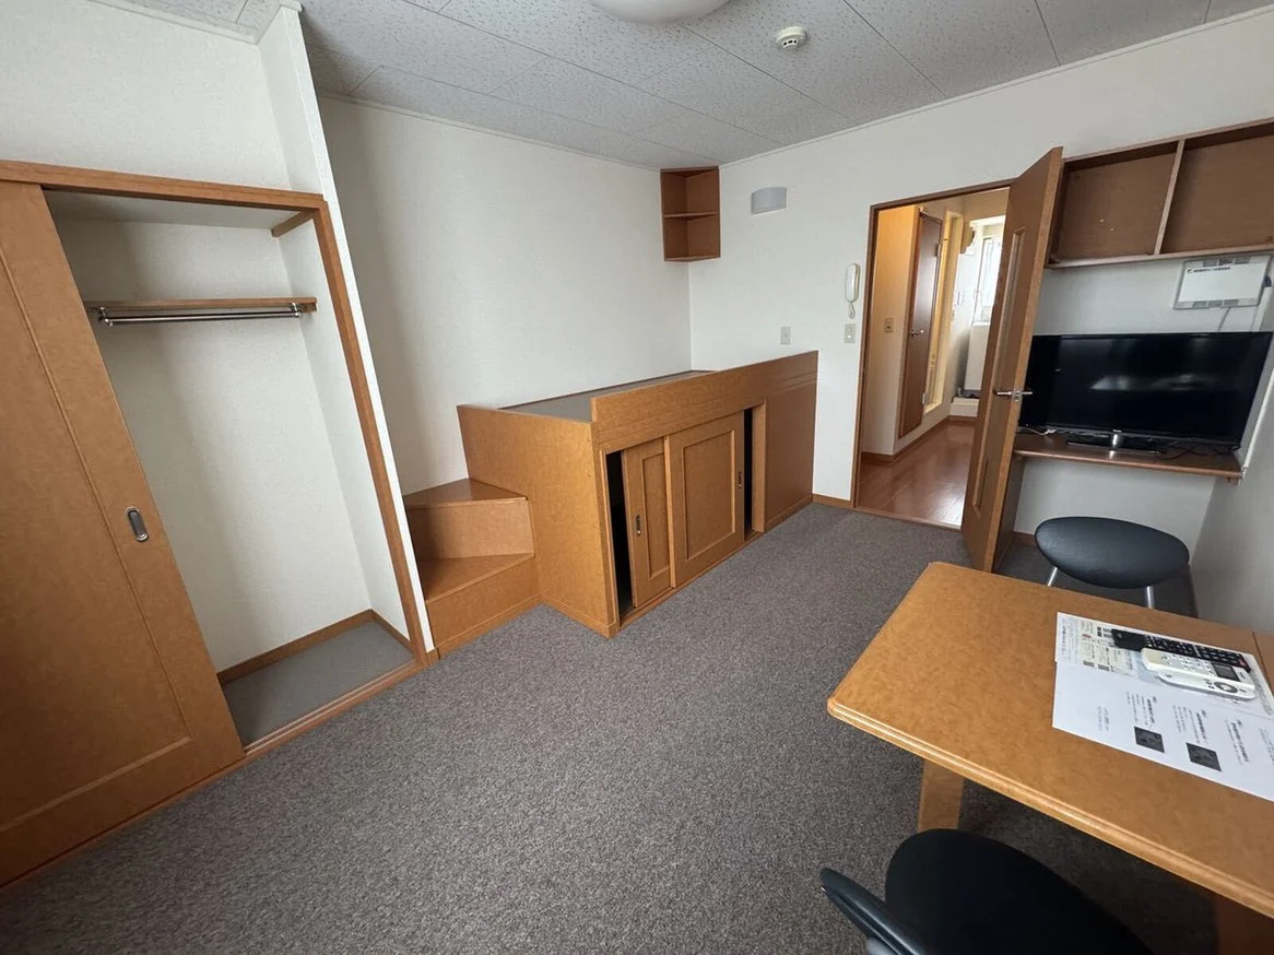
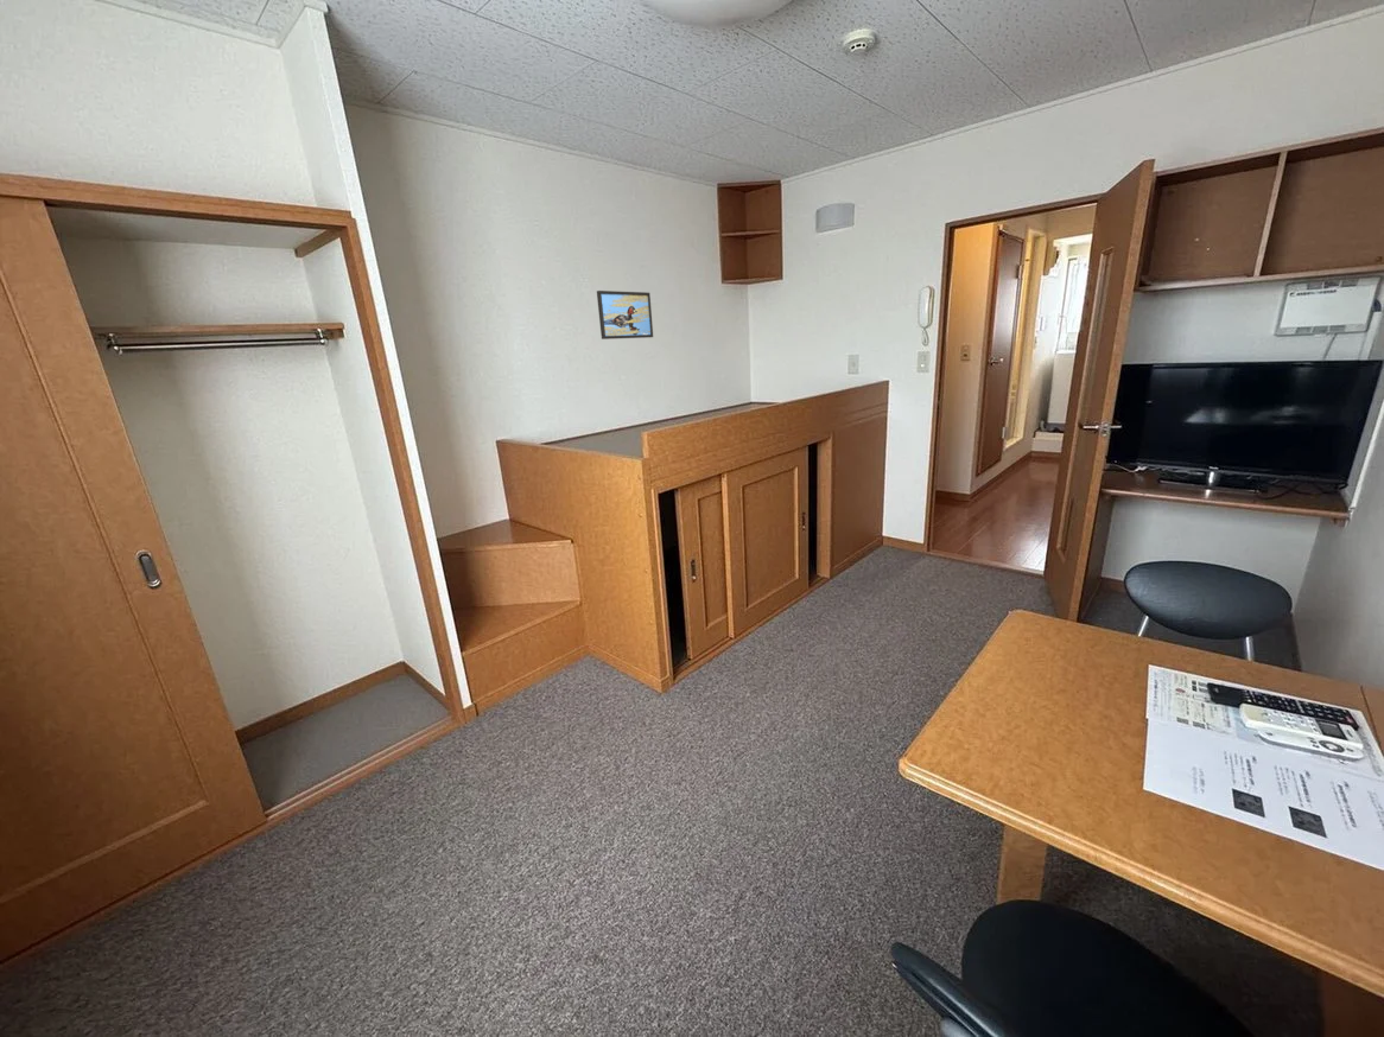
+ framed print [596,290,654,341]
